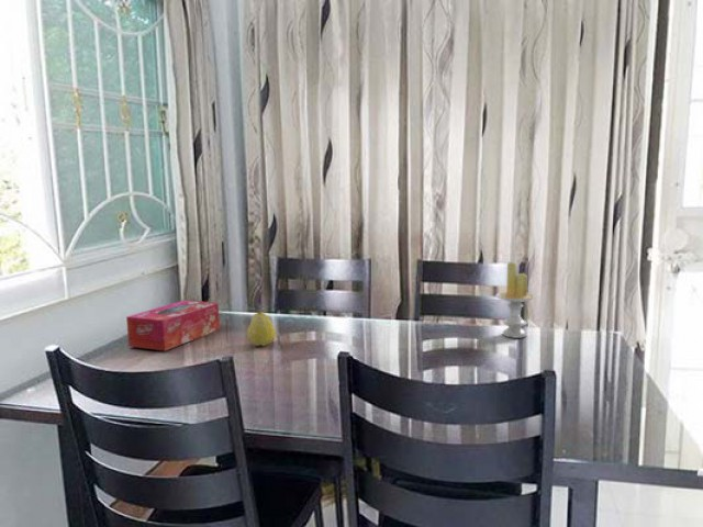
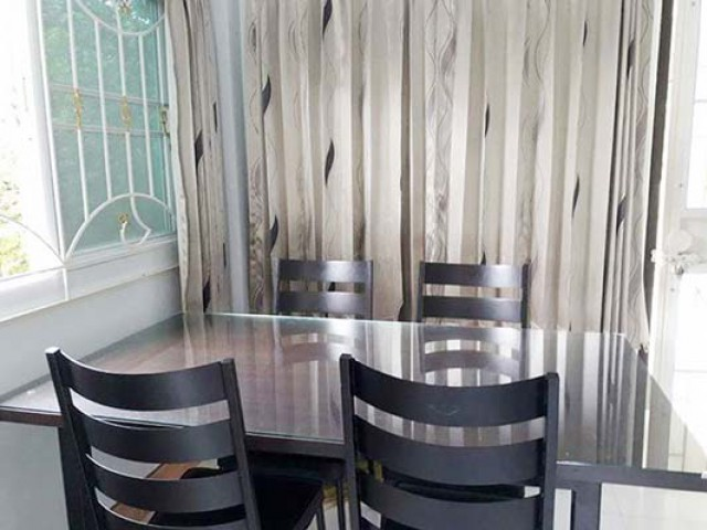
- tissue box [125,299,221,351]
- fruit [246,309,277,347]
- candle [494,261,536,339]
